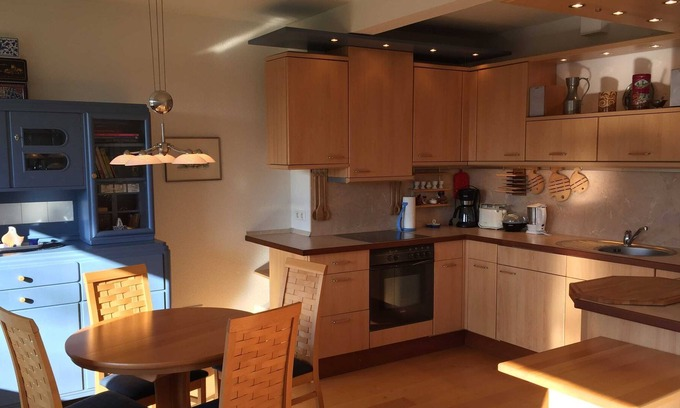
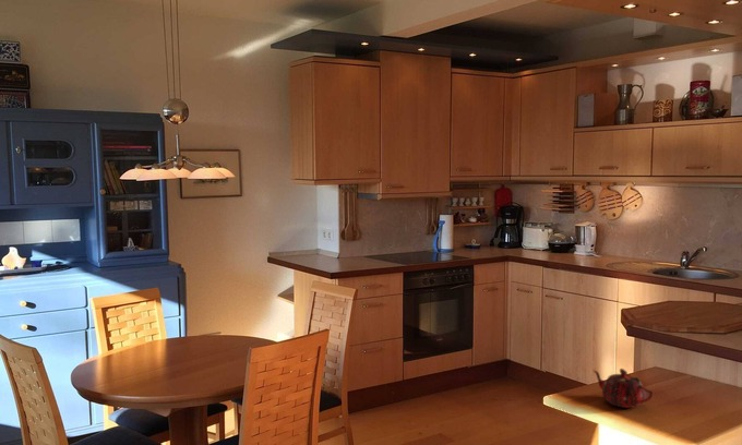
+ teapot [593,368,655,409]
